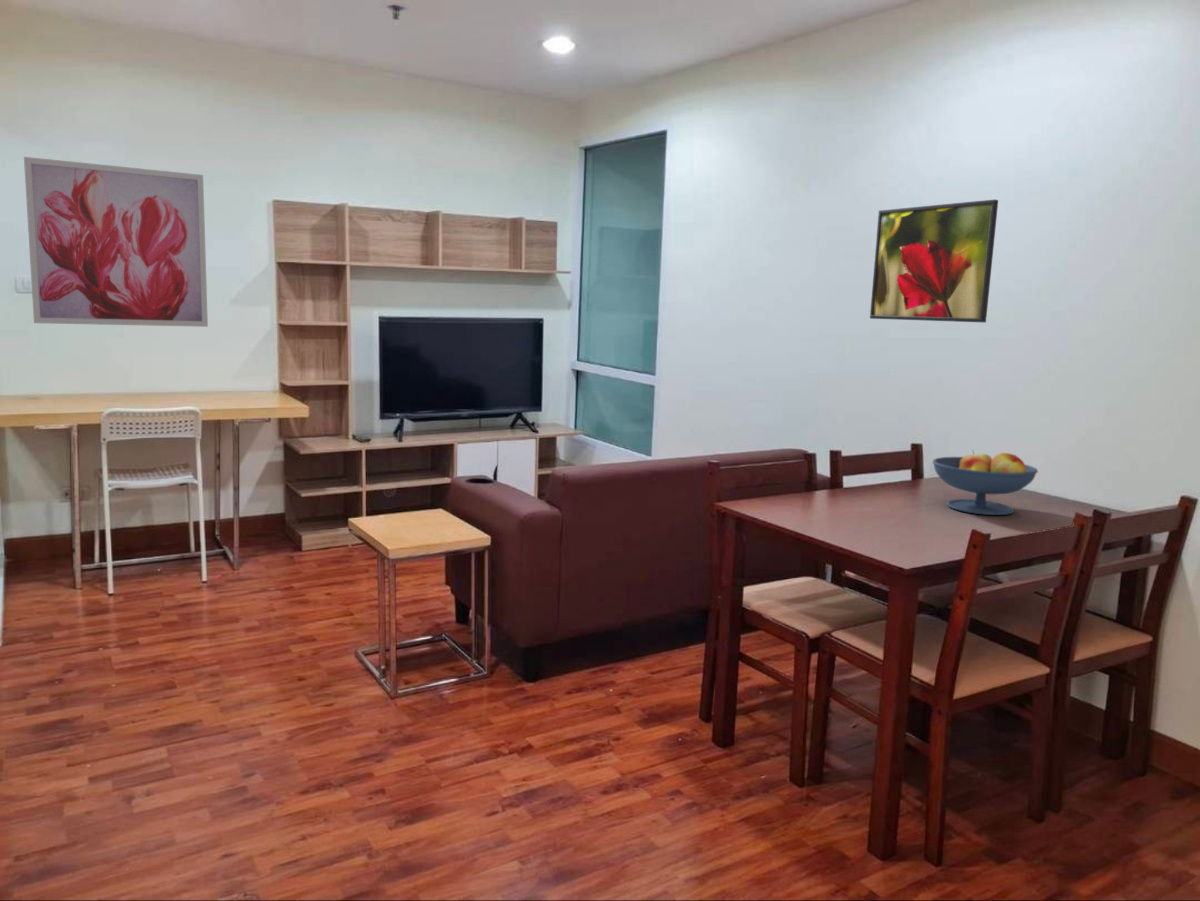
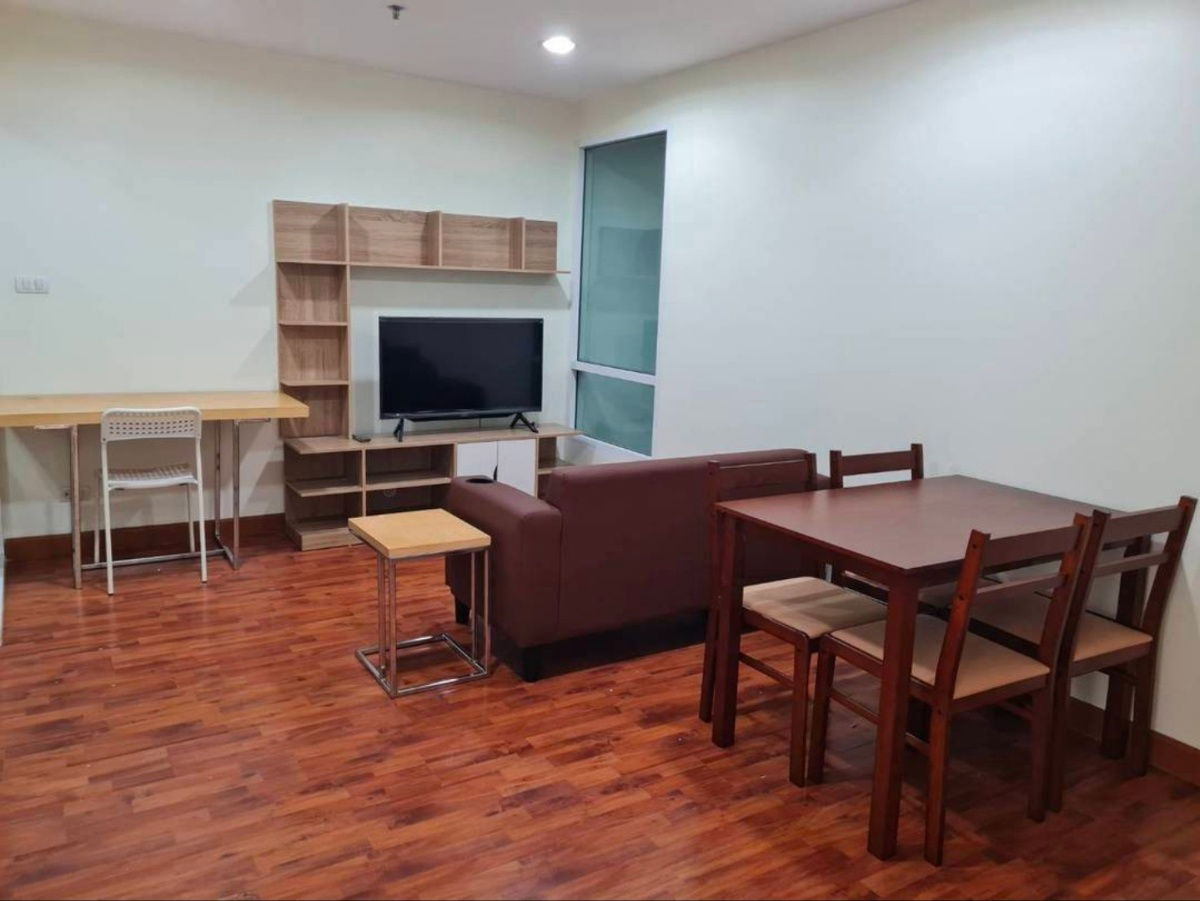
- wall art [23,156,209,328]
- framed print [869,199,999,324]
- fruit bowl [931,449,1039,516]
